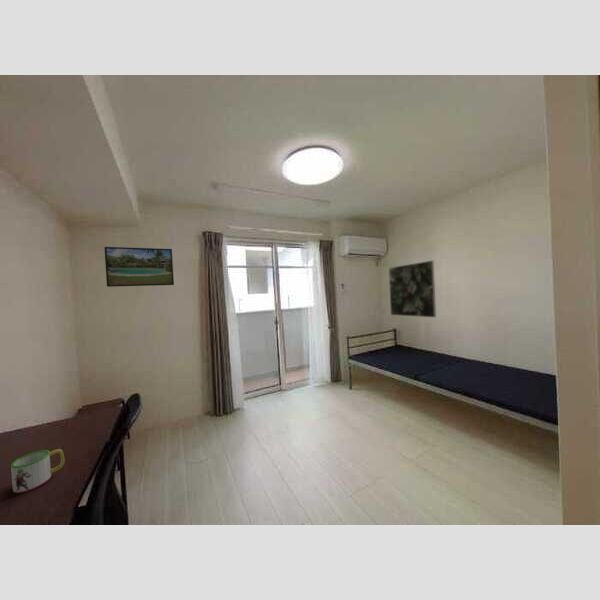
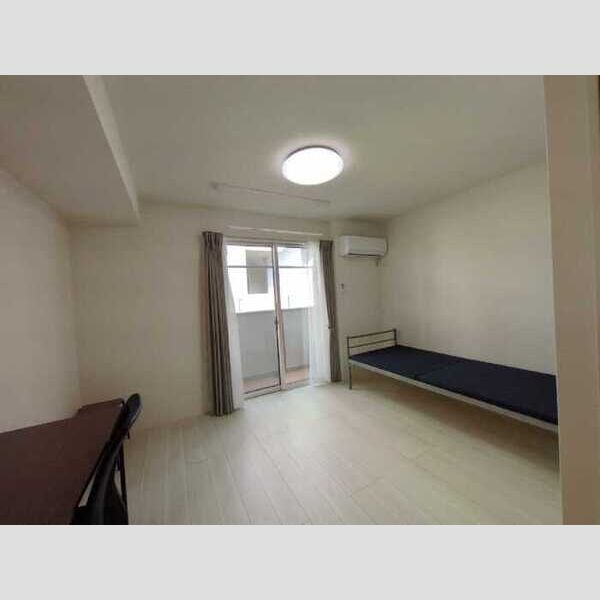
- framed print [388,260,437,318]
- mug [10,448,66,495]
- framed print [104,246,175,288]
